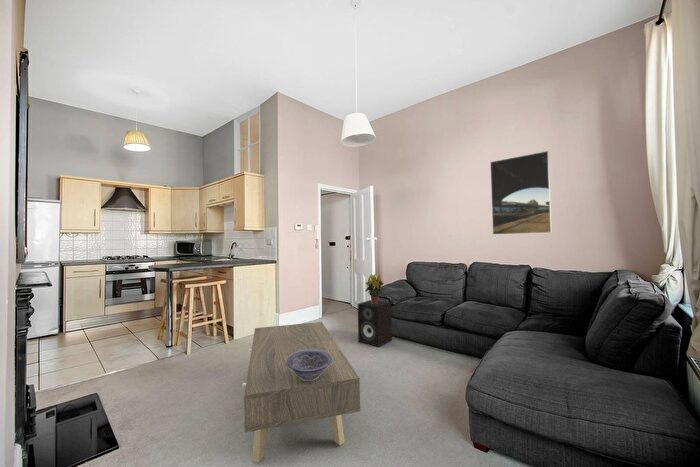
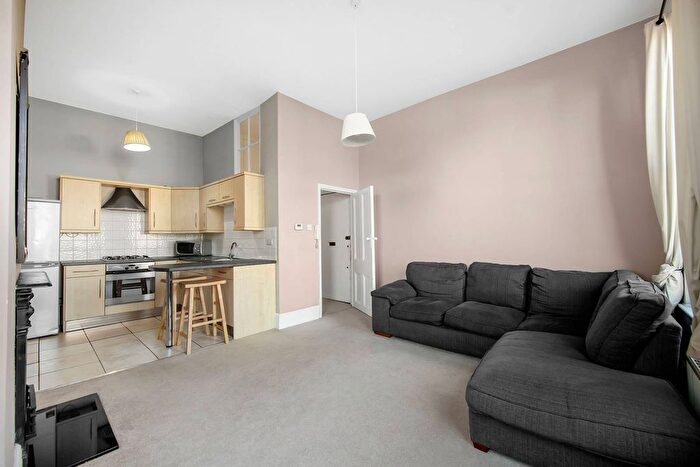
- speaker [357,299,393,348]
- potted plant [364,273,385,304]
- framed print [489,150,553,236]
- coffee table [241,321,361,464]
- decorative bowl [286,349,332,381]
